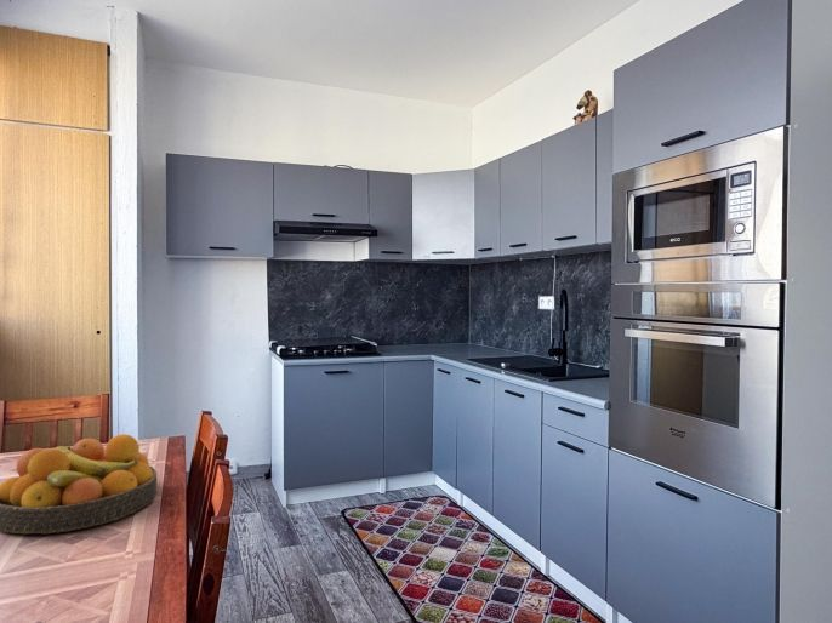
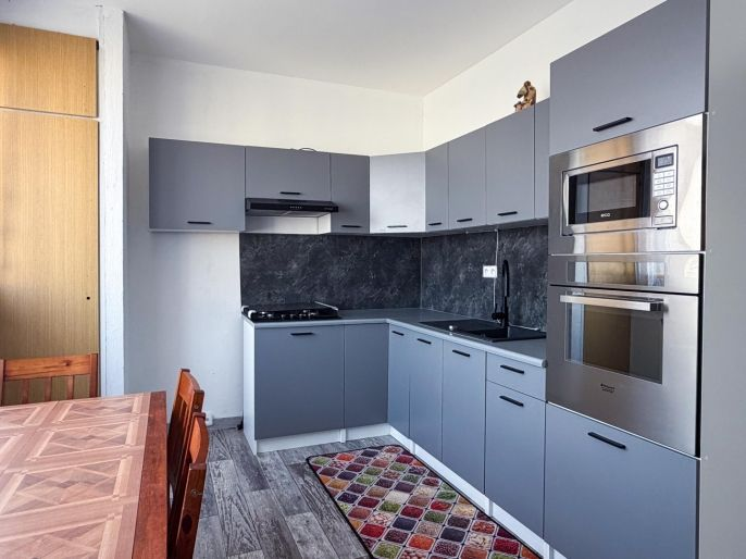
- fruit bowl [0,433,158,535]
